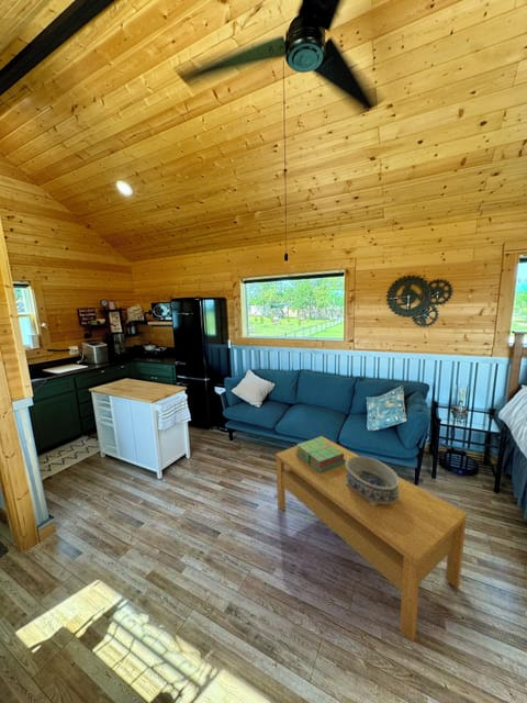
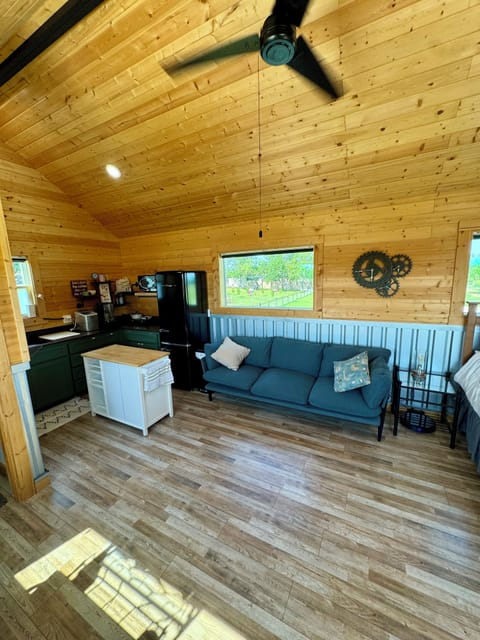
- decorative bowl [346,455,400,506]
- stack of books [295,436,346,473]
- coffee table [274,435,469,644]
